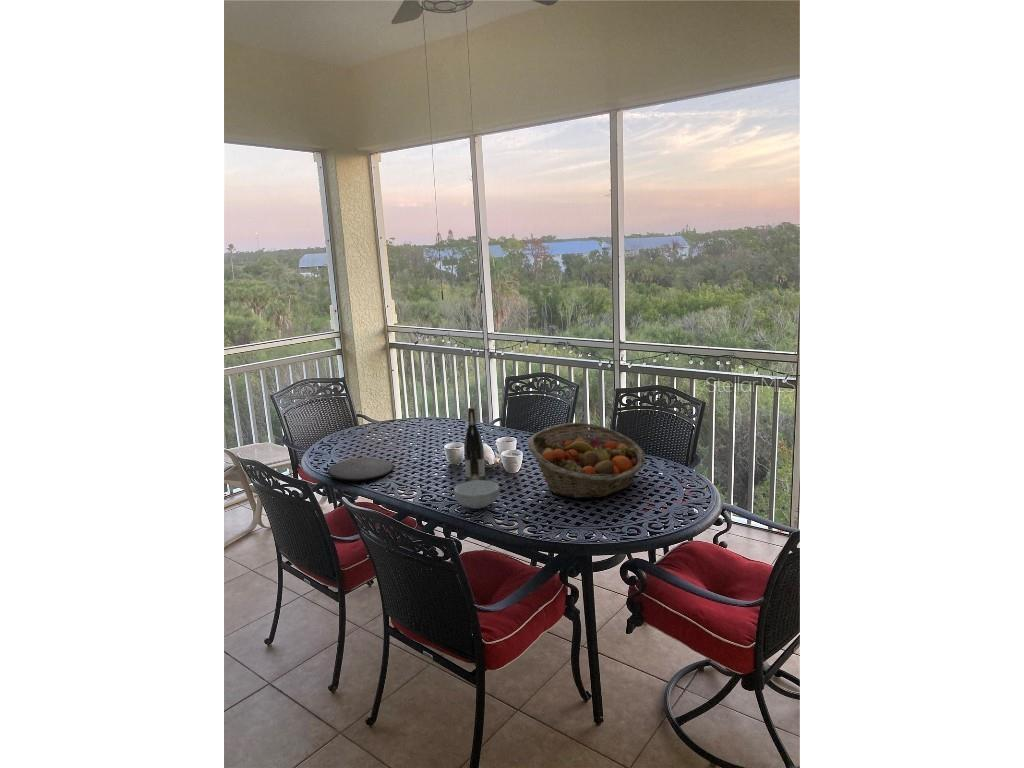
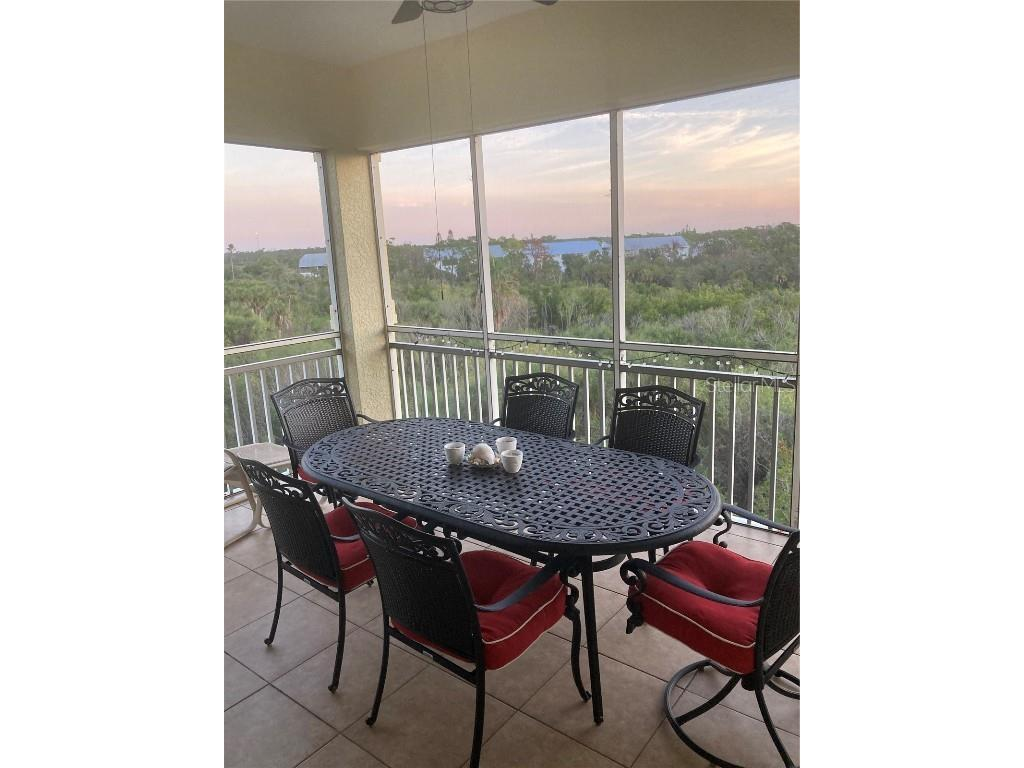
- cereal bowl [453,479,500,510]
- plate [327,457,395,482]
- fruit basket [527,422,646,499]
- wine bottle [463,407,486,482]
